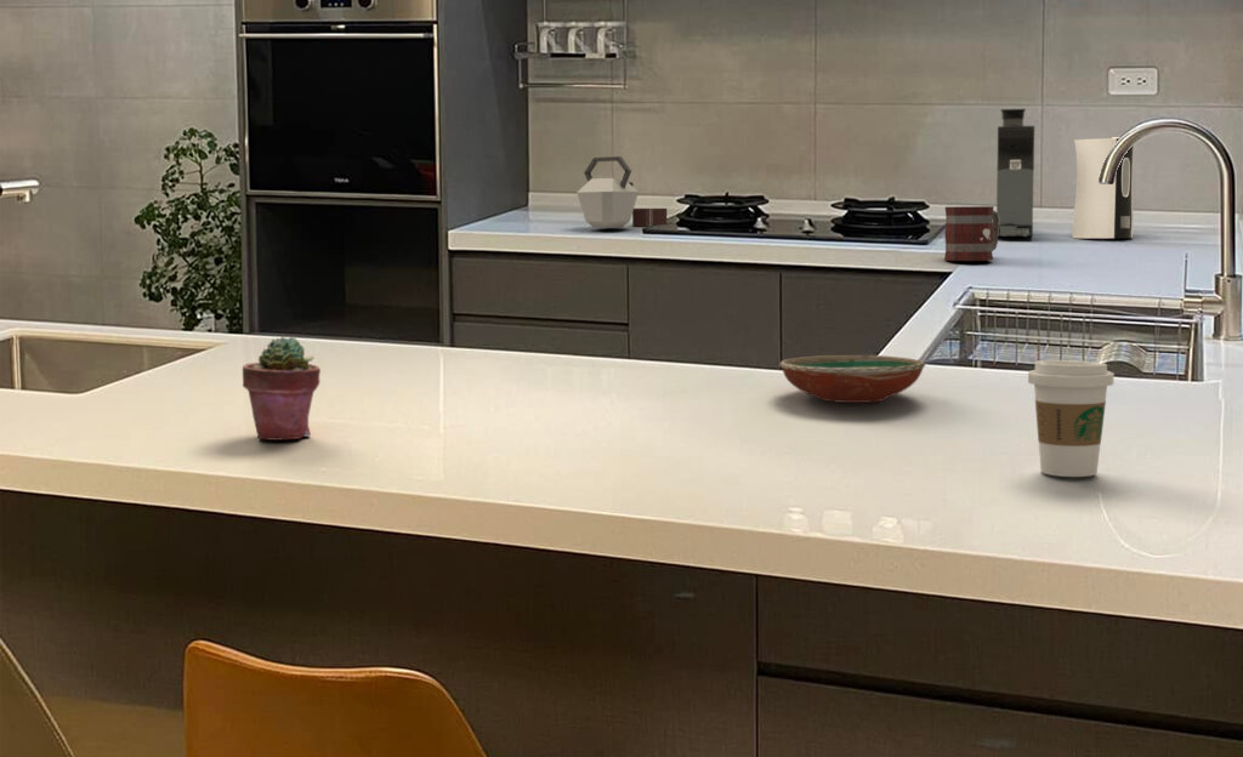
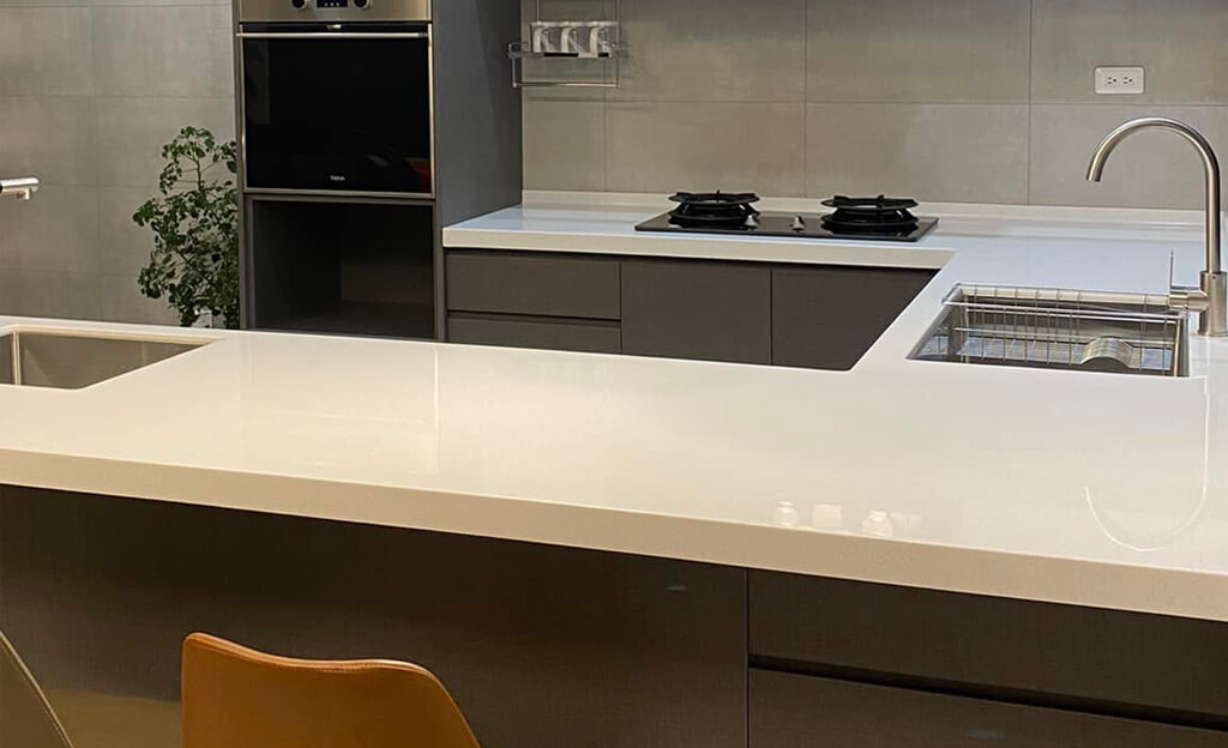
- kettle [575,155,668,229]
- coffee maker [995,108,1035,238]
- potted succulent [242,335,322,442]
- coffee cup [1027,359,1116,478]
- soap dispenser [1072,136,1136,239]
- decorative bowl [778,354,926,404]
- mug [943,205,999,262]
